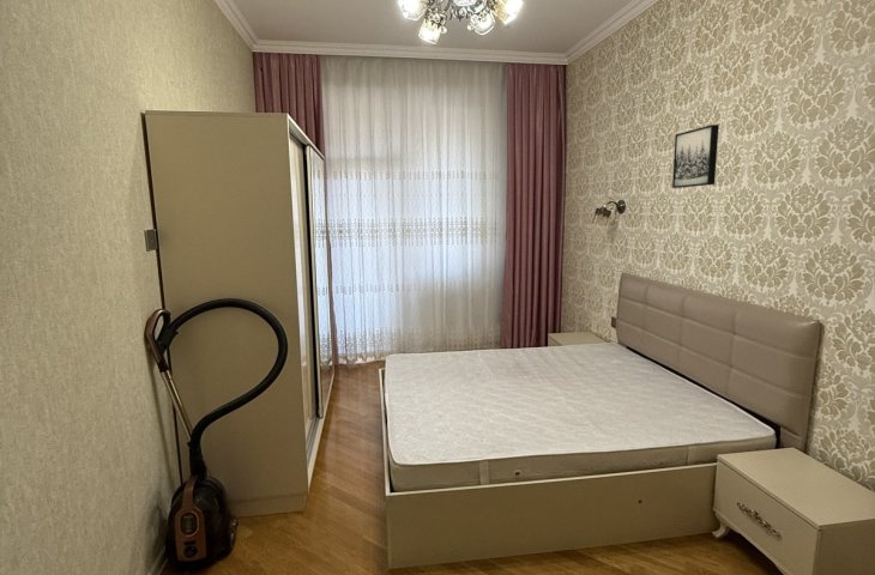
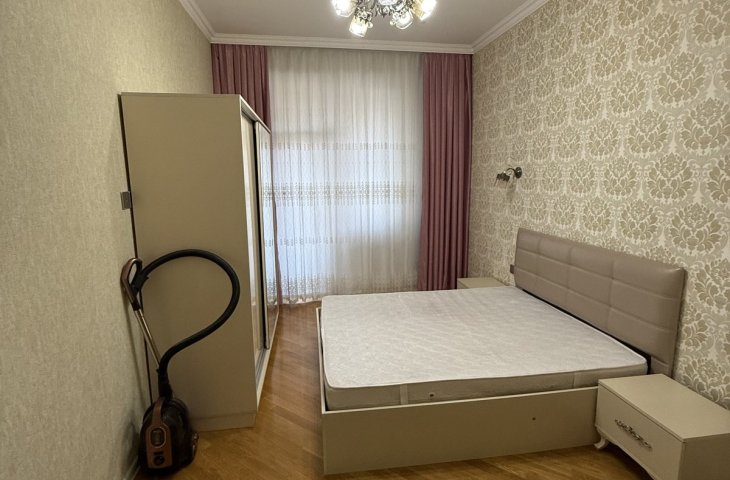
- wall art [671,123,720,189]
